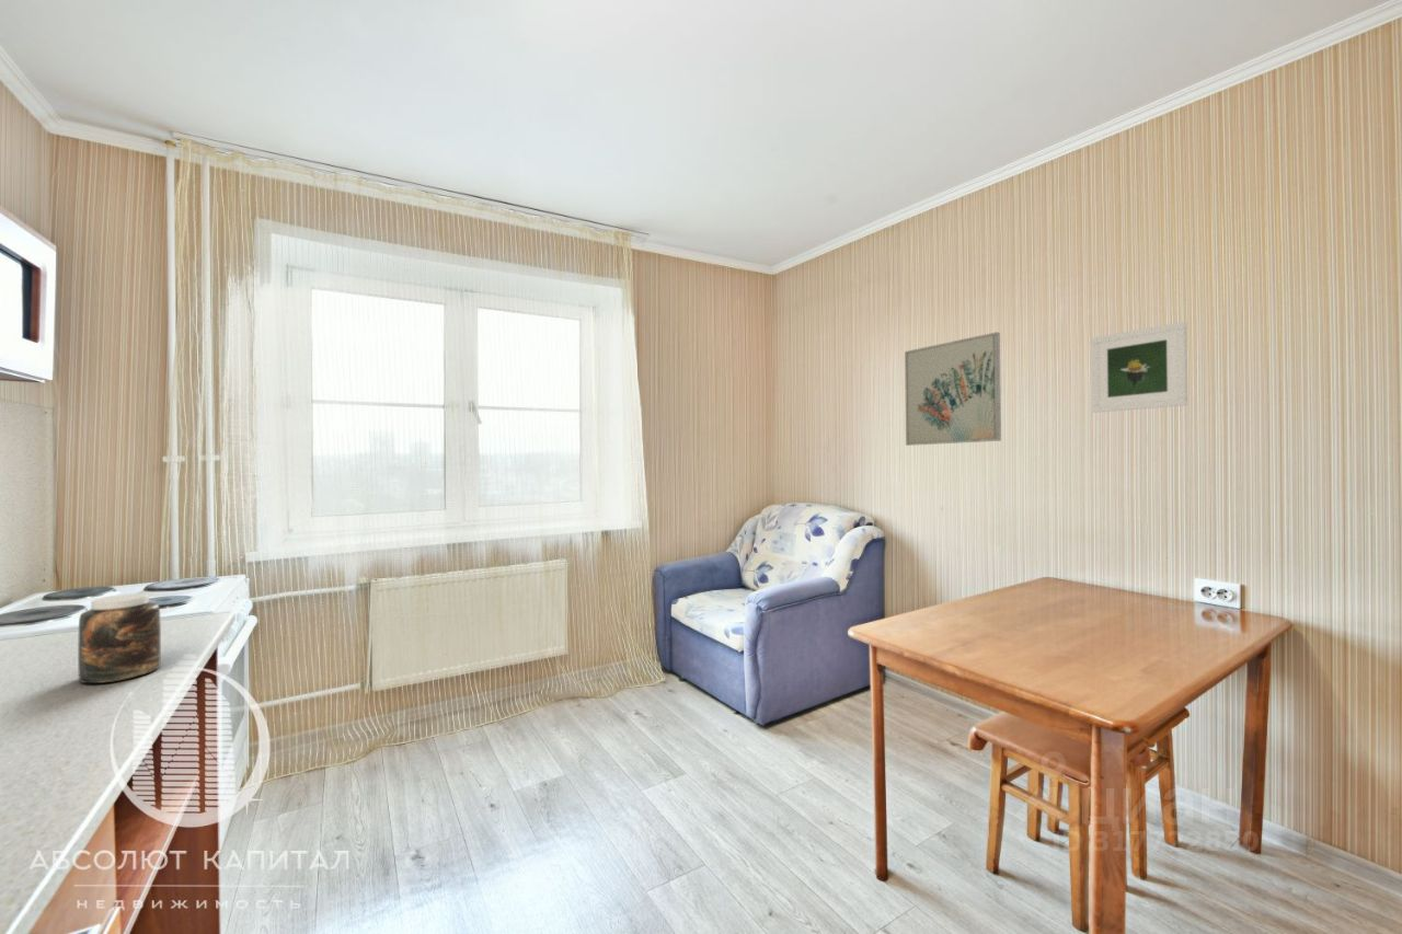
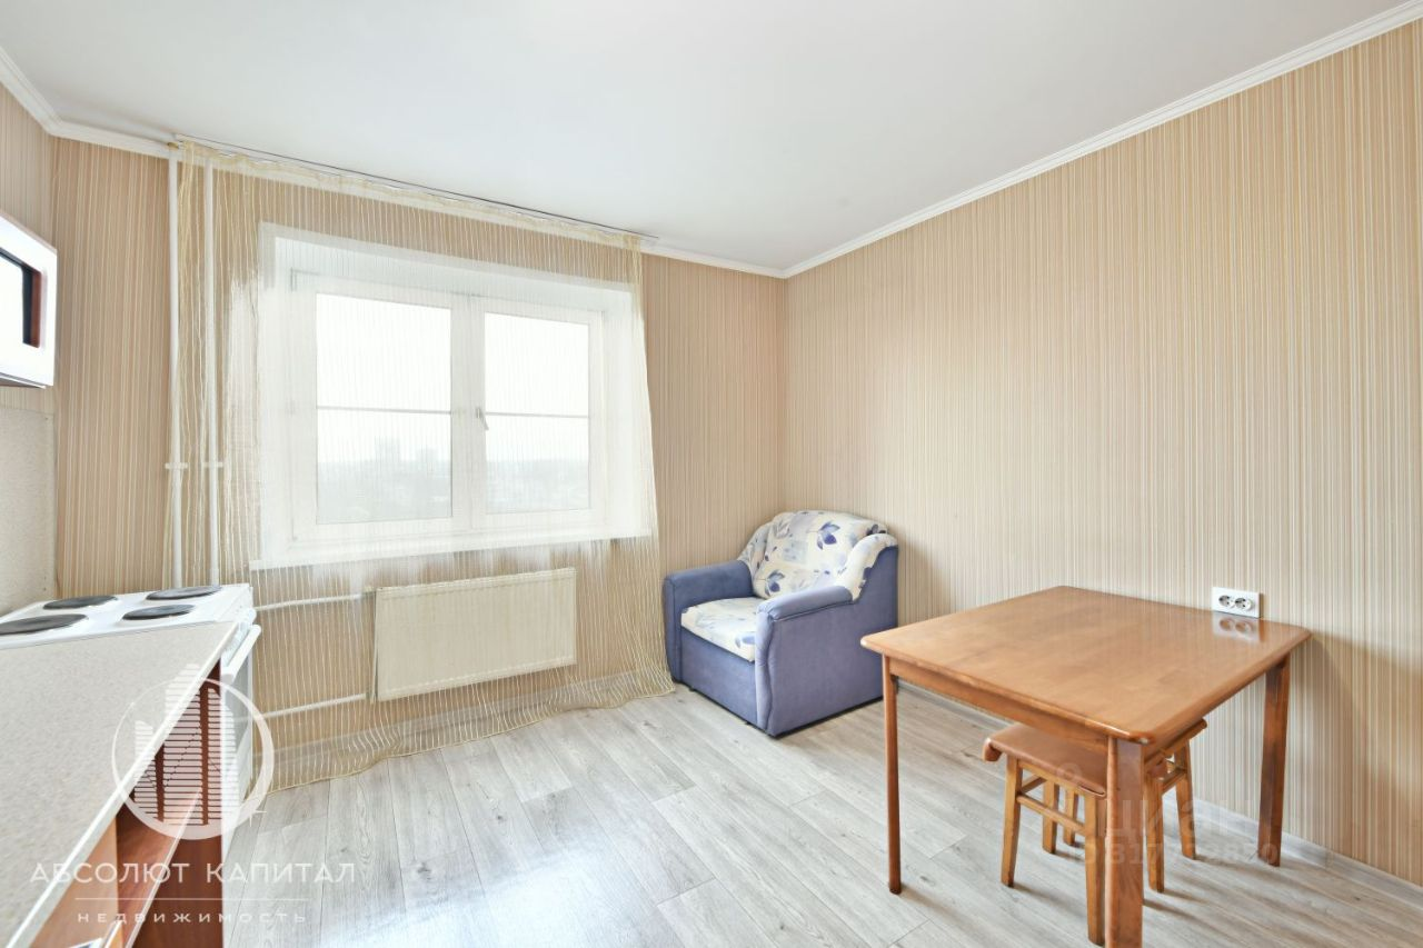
- wall art [904,331,1002,447]
- jar [77,592,162,684]
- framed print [1091,321,1188,414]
